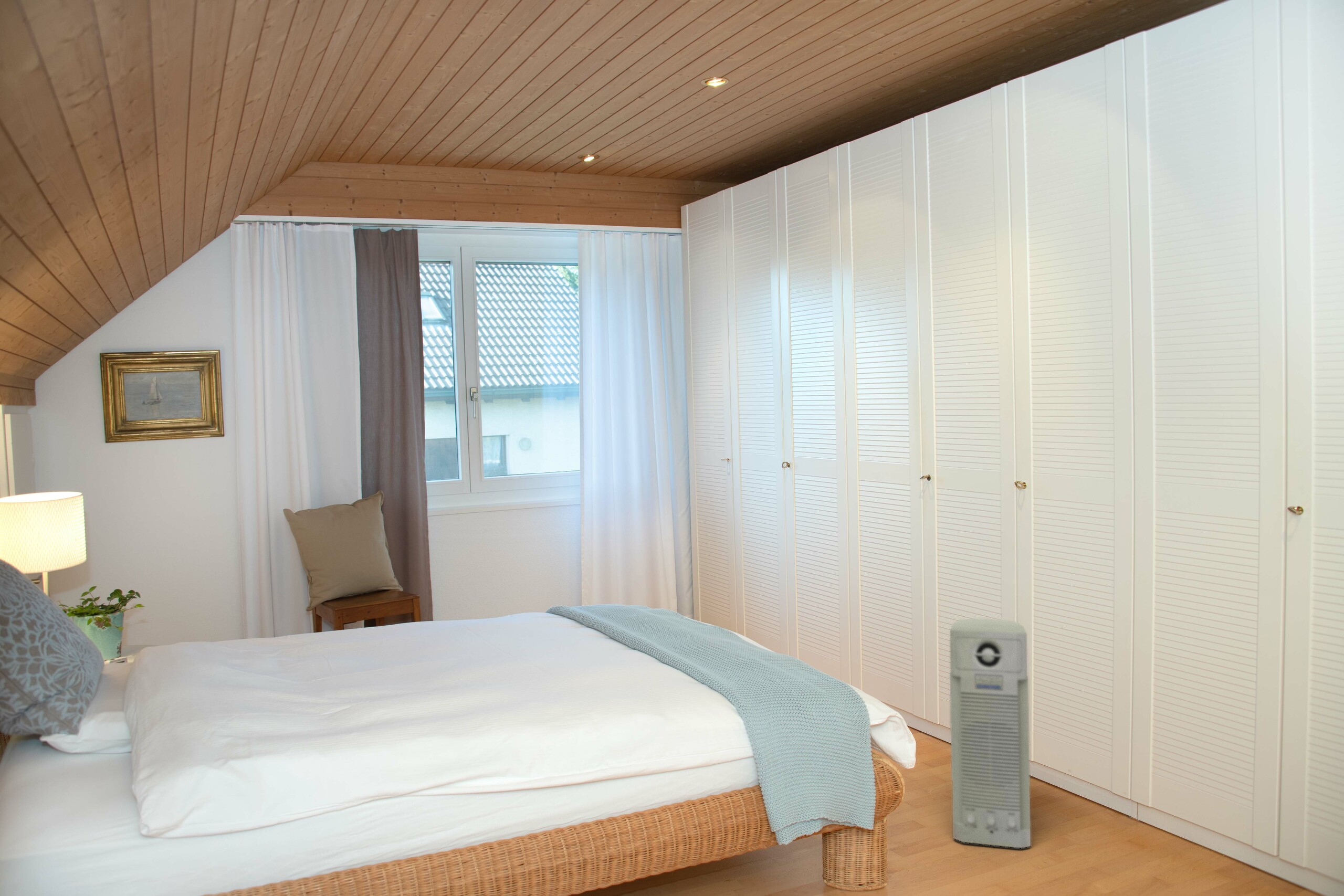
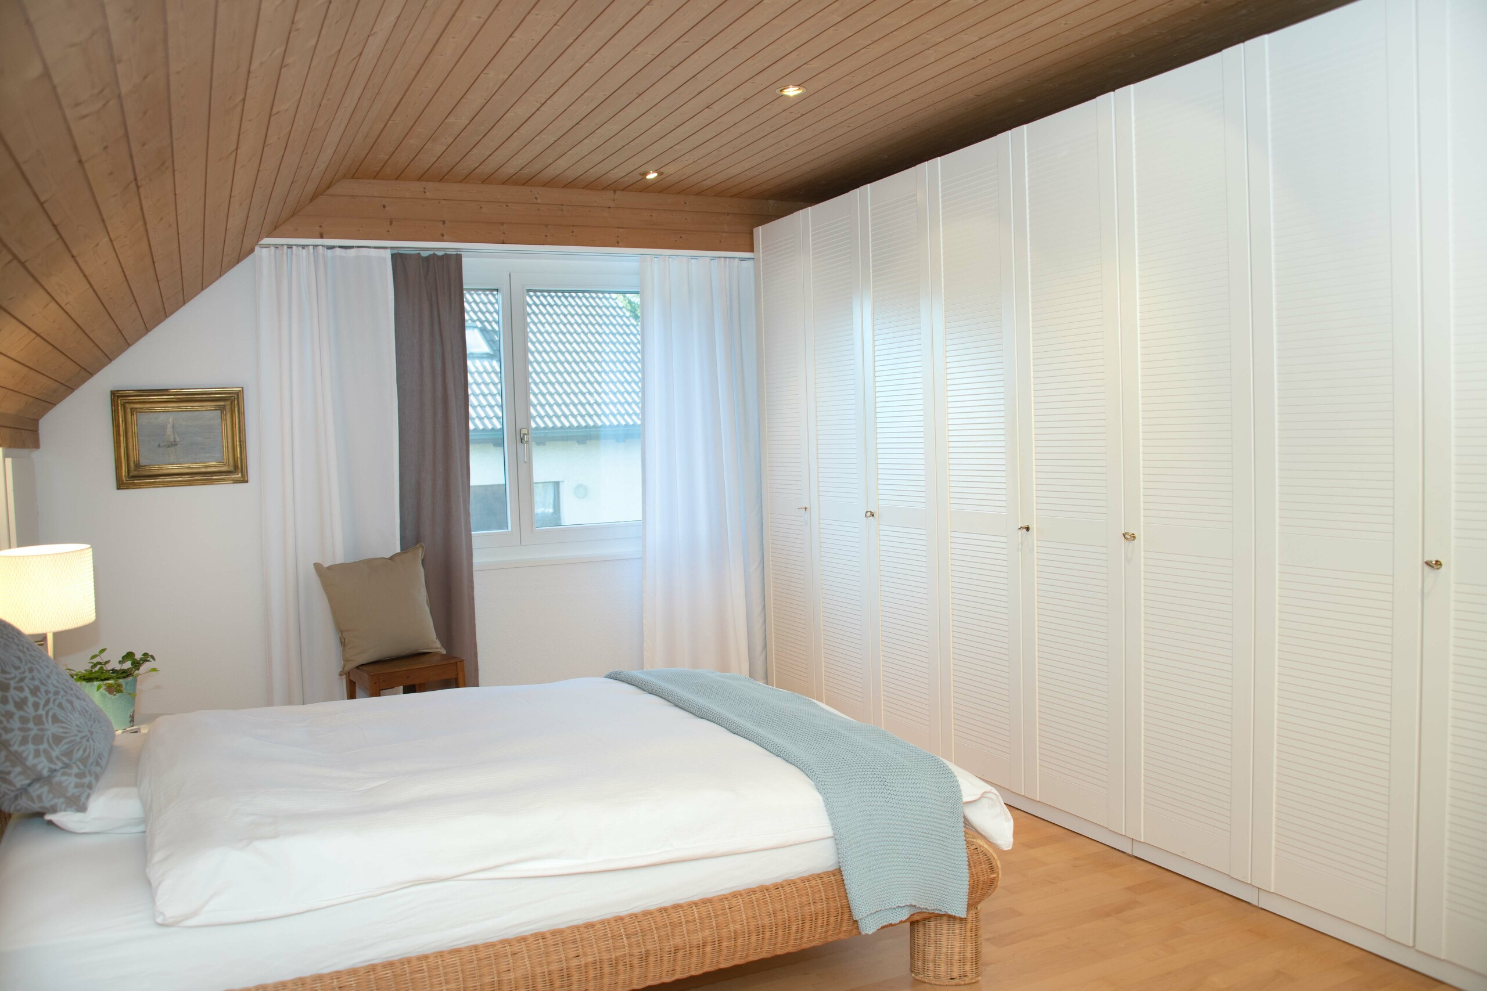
- air purifier [949,618,1031,849]
